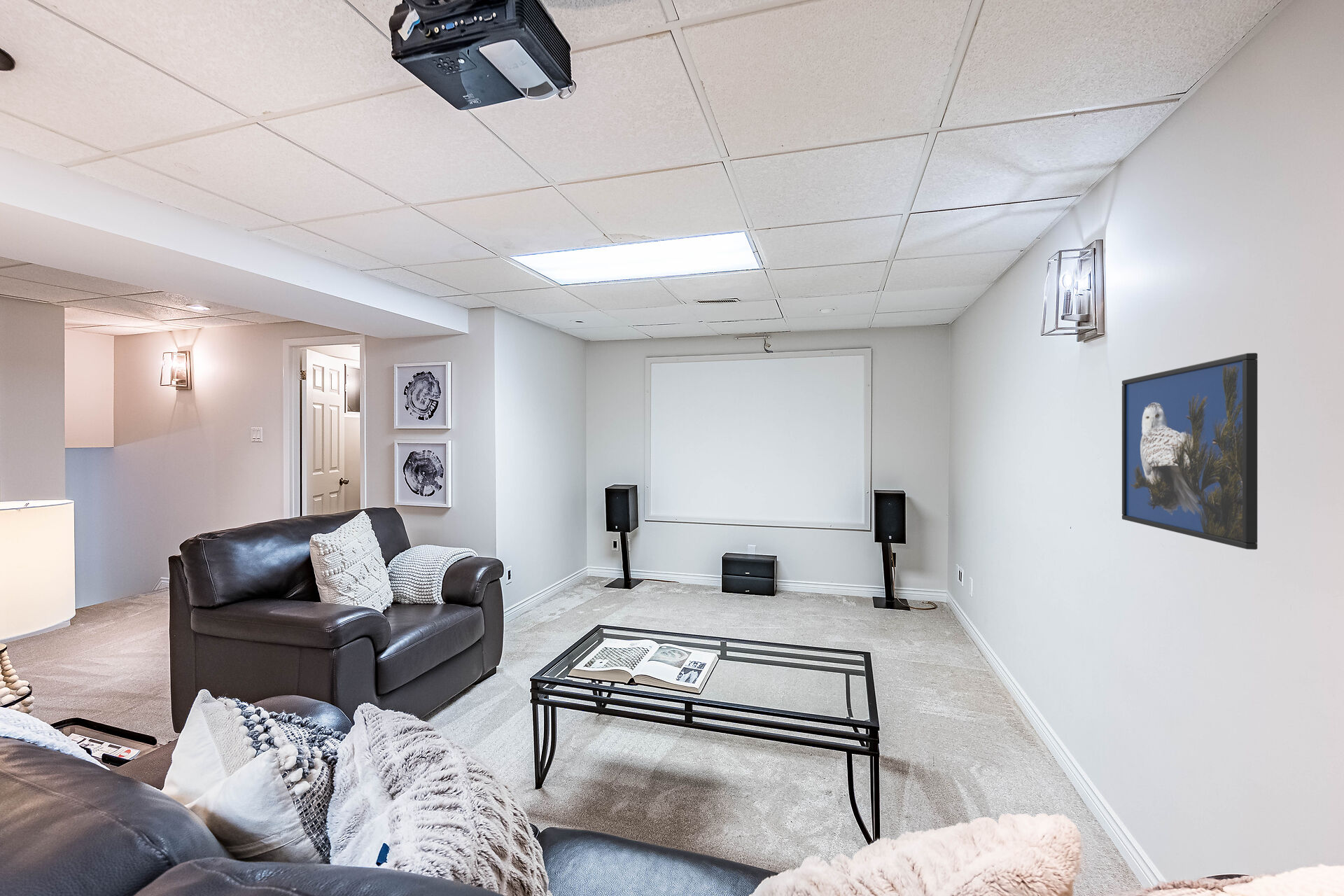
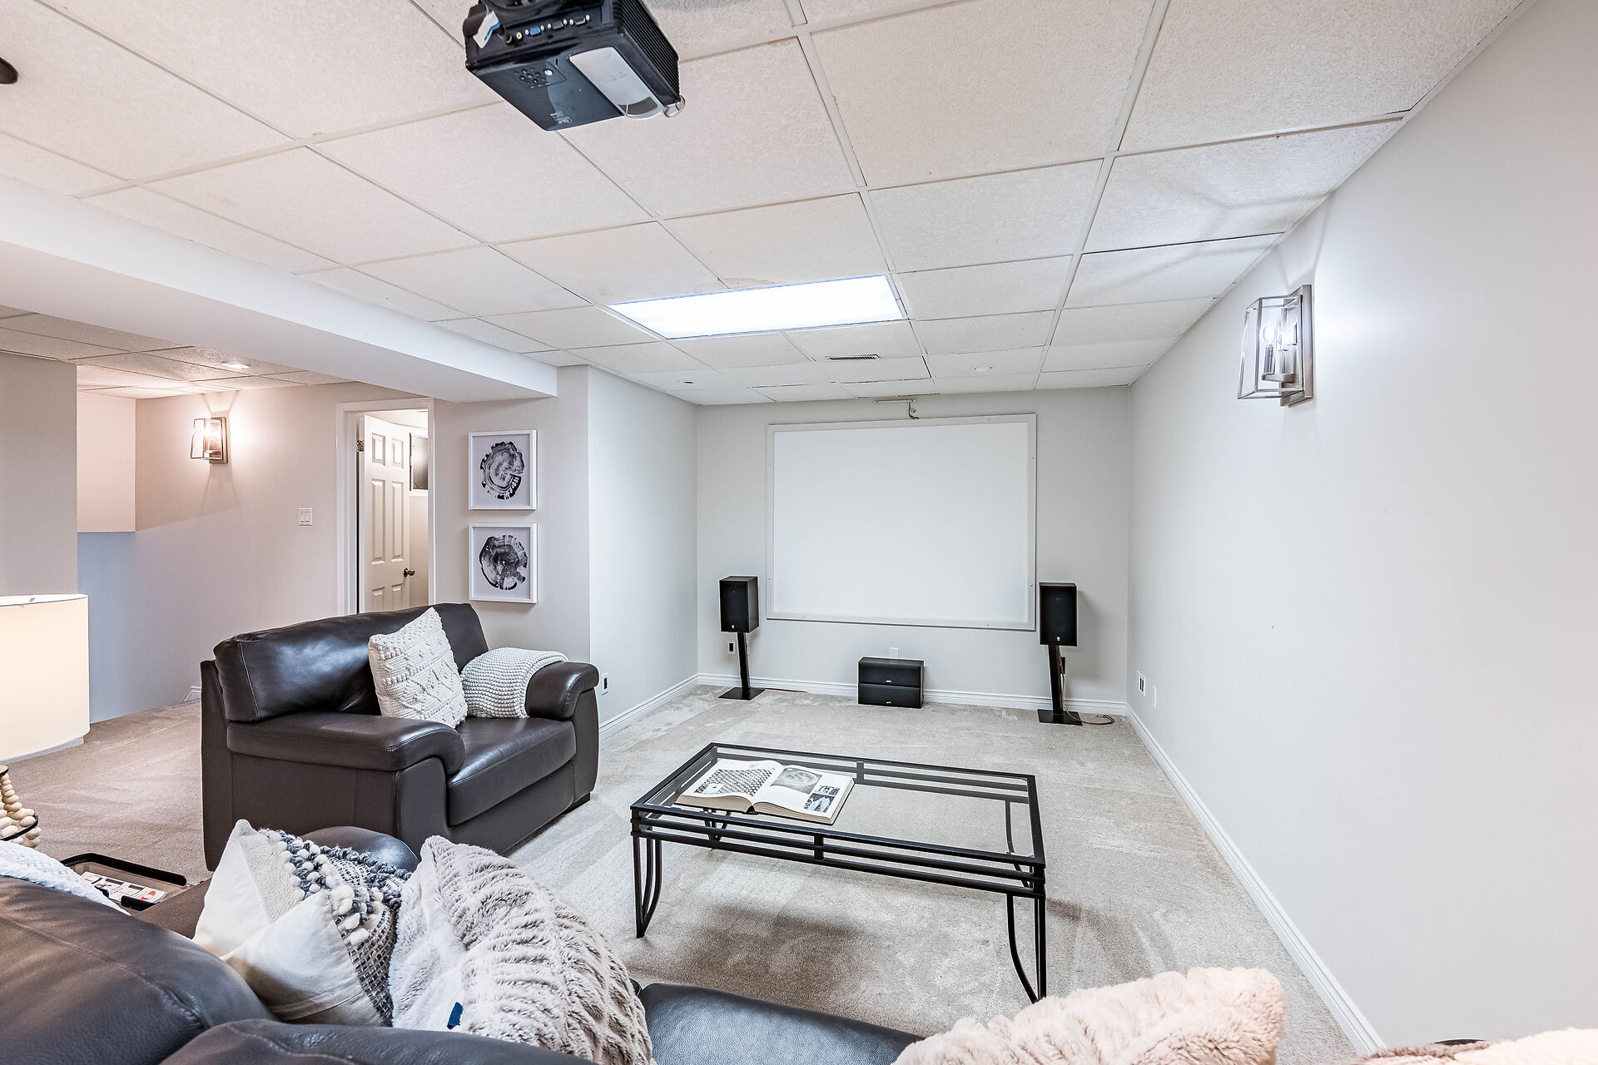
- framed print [1121,352,1258,550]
